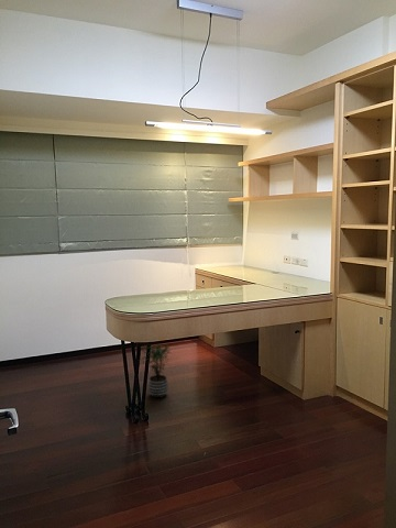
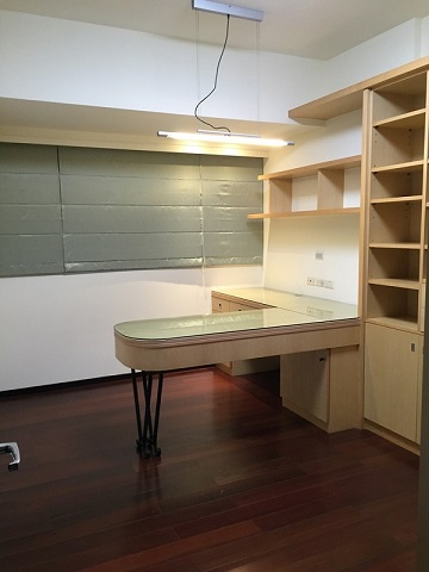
- potted plant [139,342,172,399]
